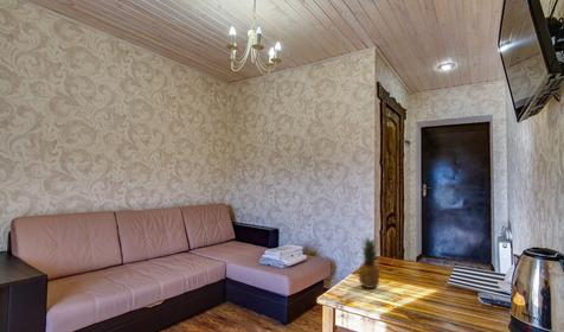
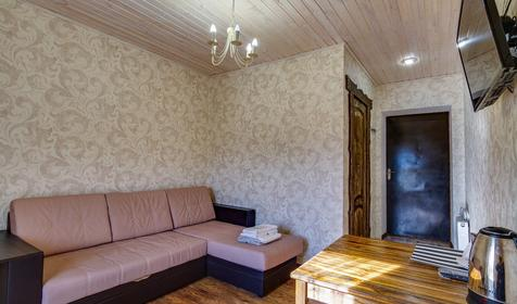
- fruit [358,236,380,289]
